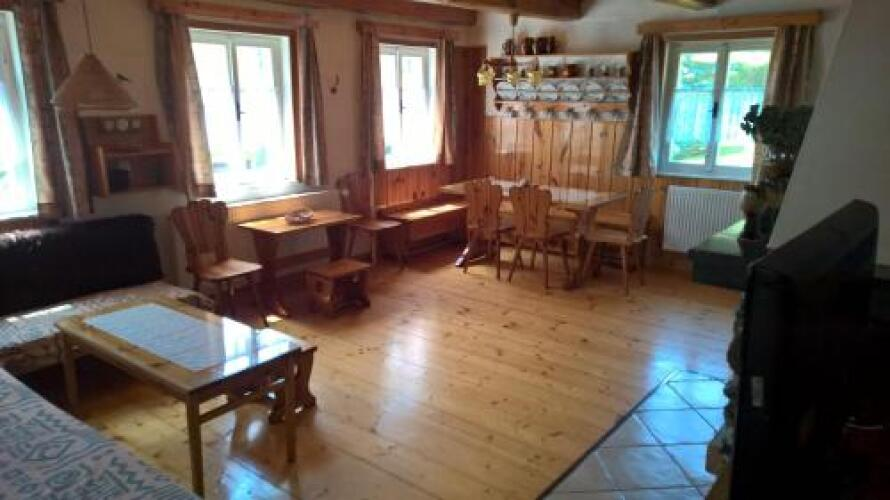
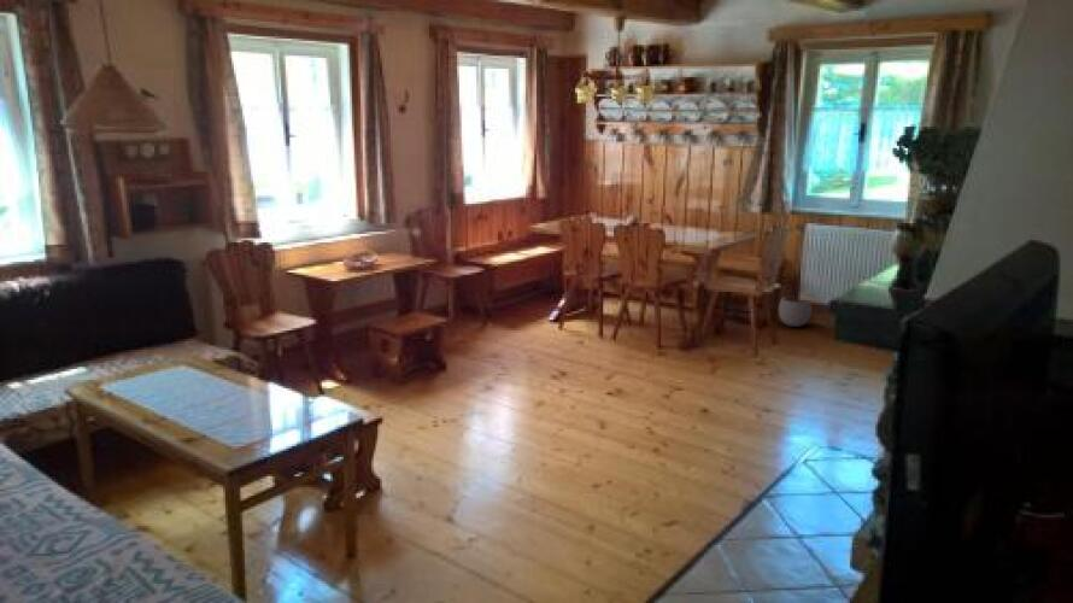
+ plant pot [778,287,813,328]
